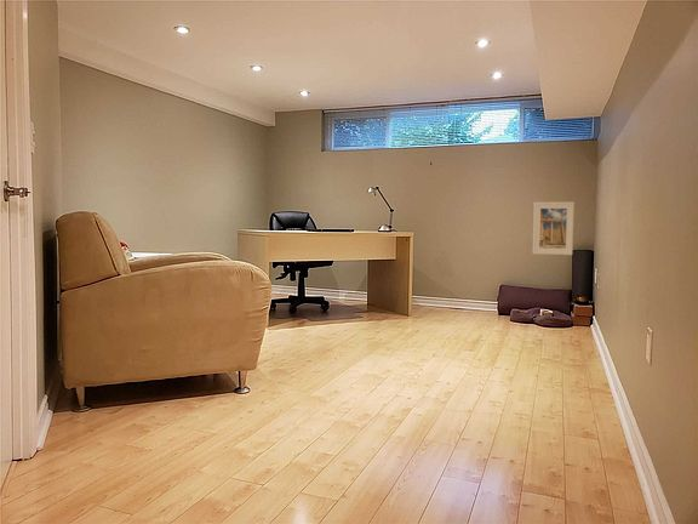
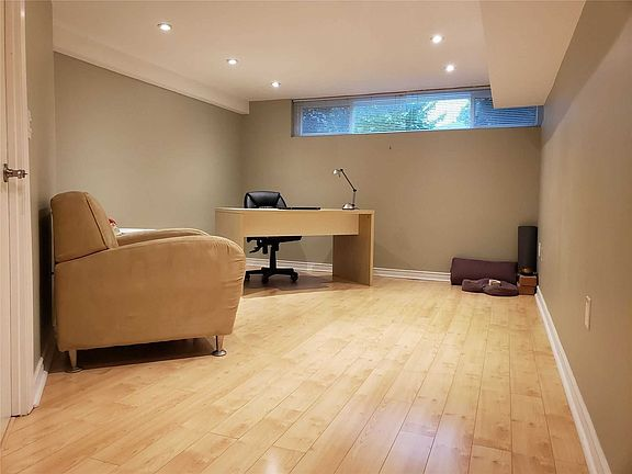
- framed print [532,201,576,256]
